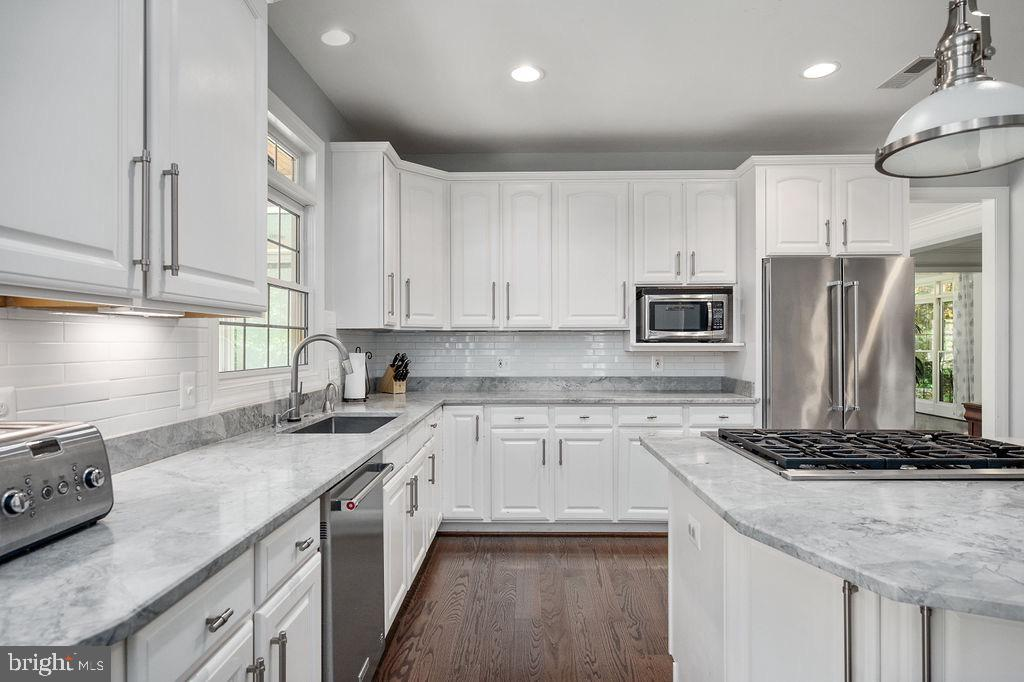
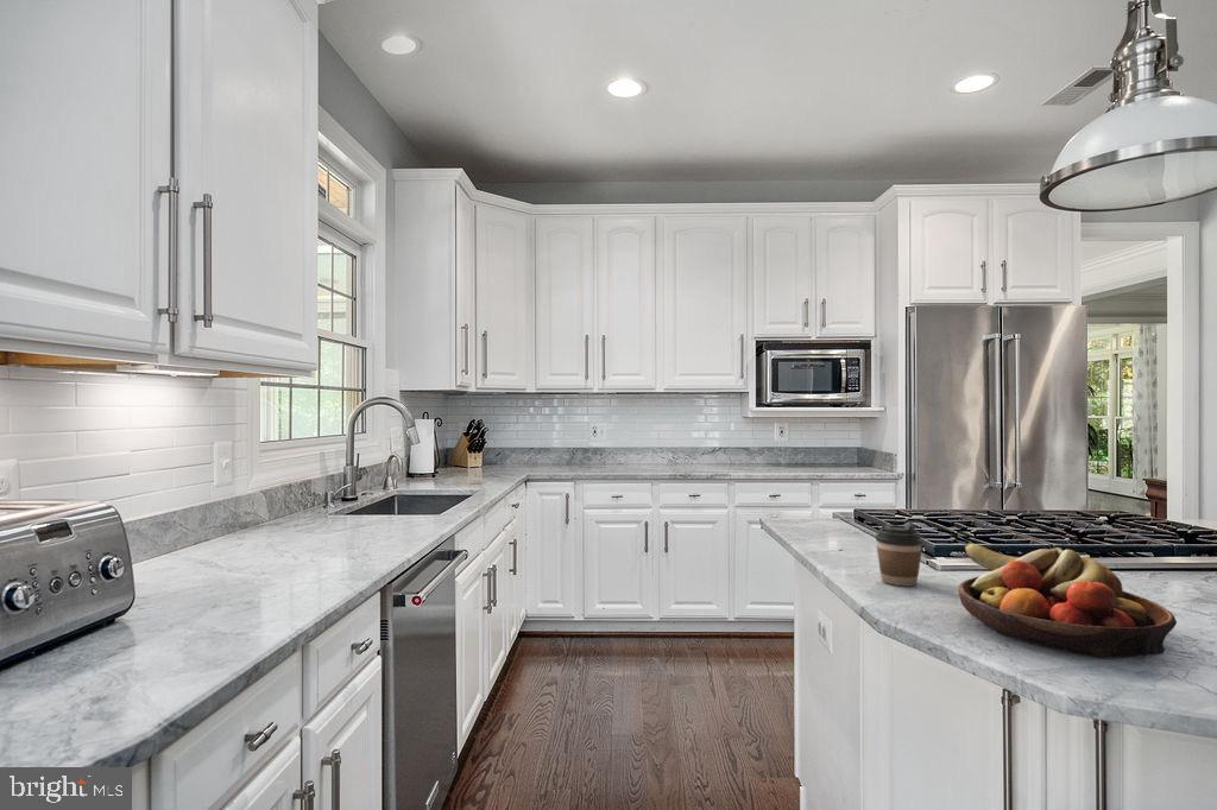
+ coffee cup [875,523,925,587]
+ fruit bowl [958,543,1178,659]
